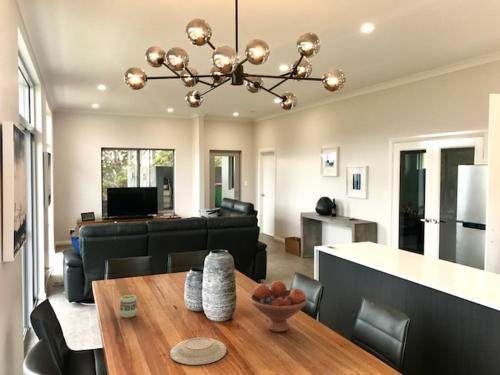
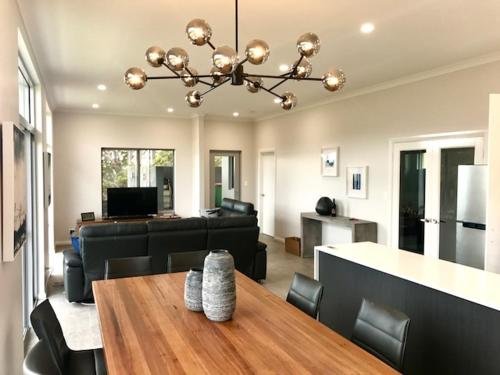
- plate [169,336,227,366]
- cup [118,294,138,319]
- fruit bowl [249,280,309,333]
